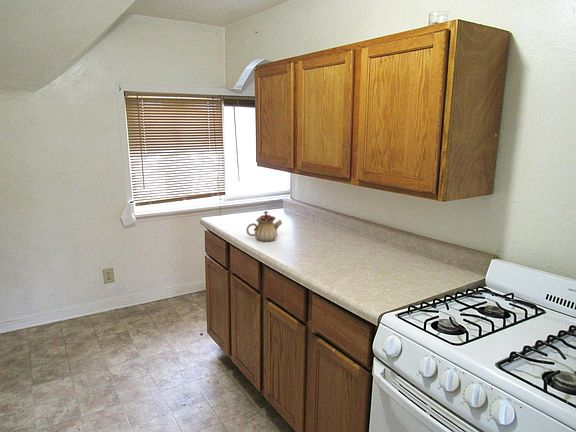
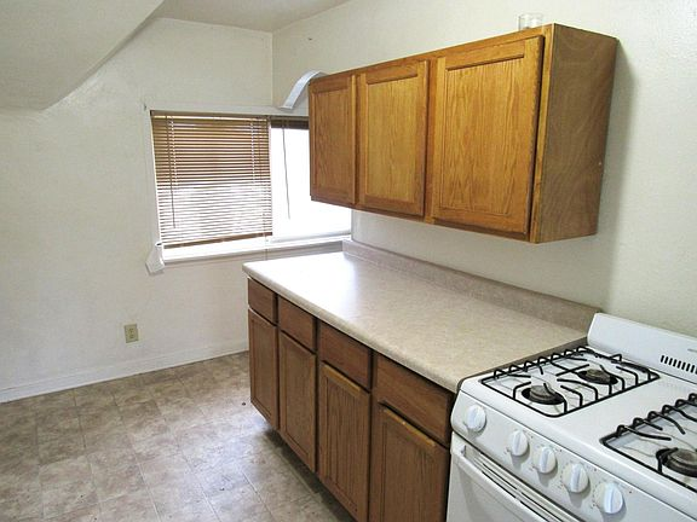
- teapot [245,210,283,242]
